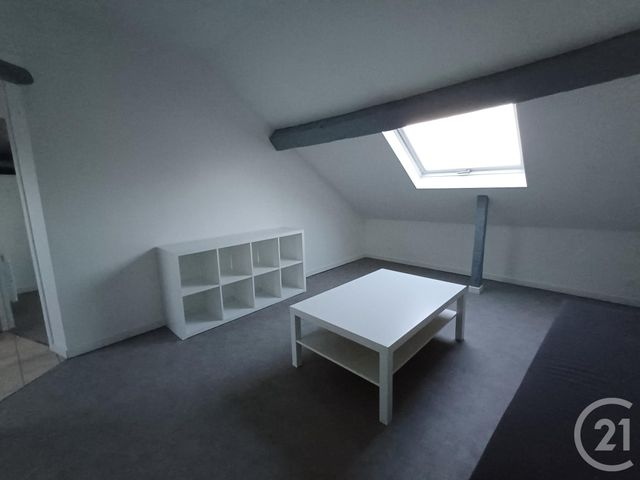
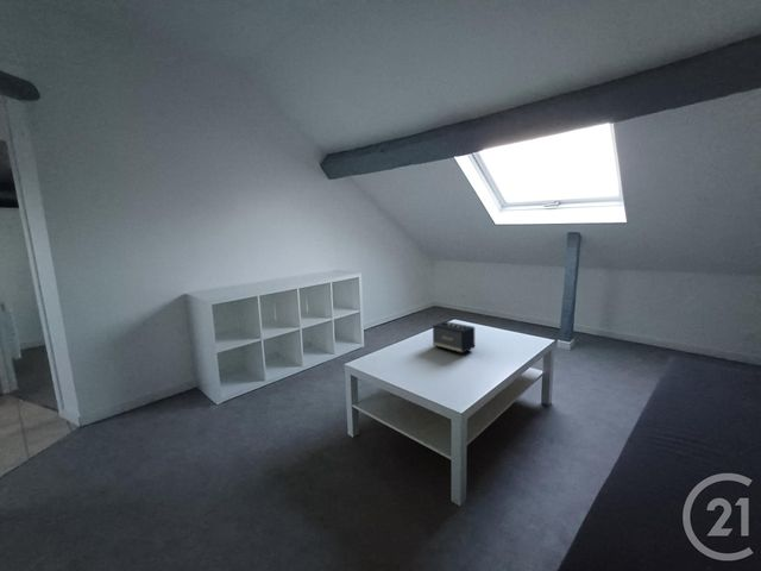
+ speaker [432,320,476,354]
